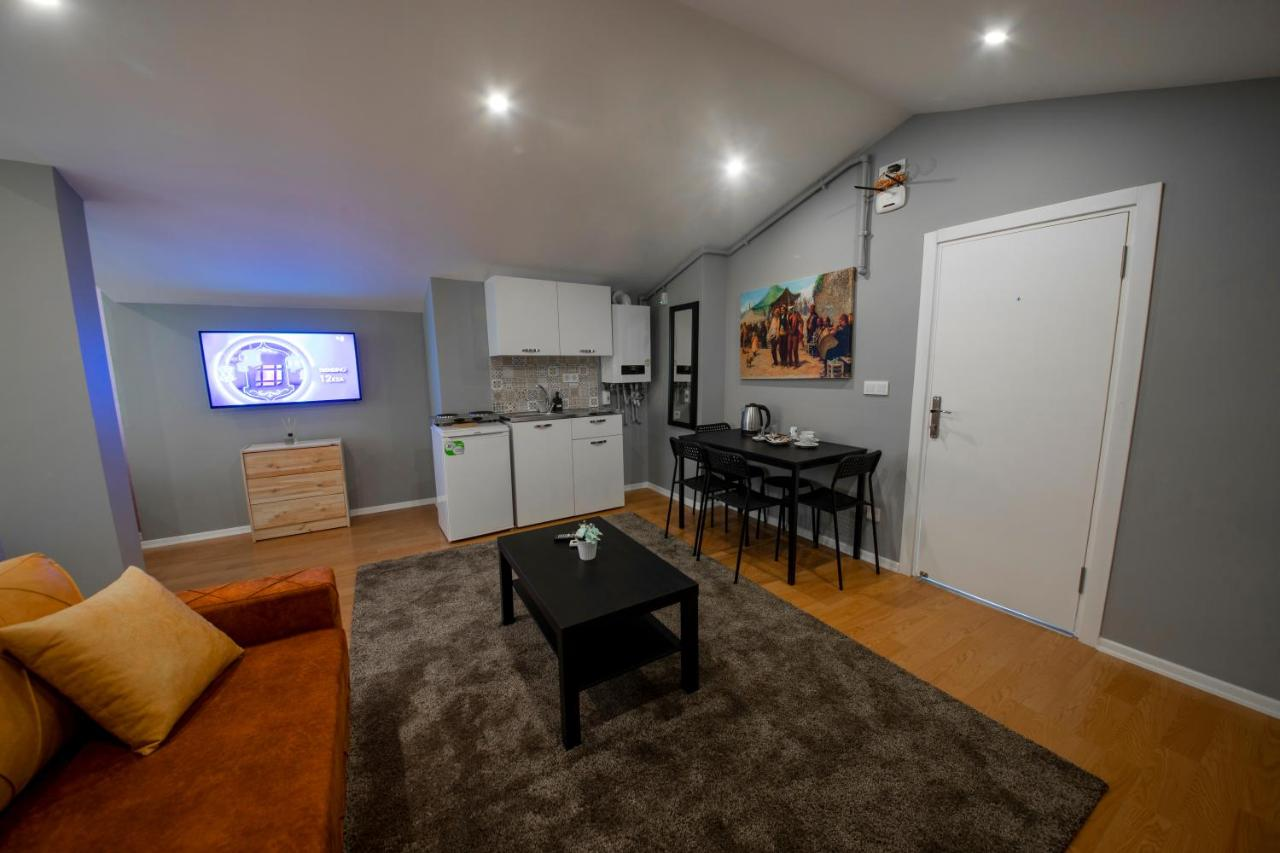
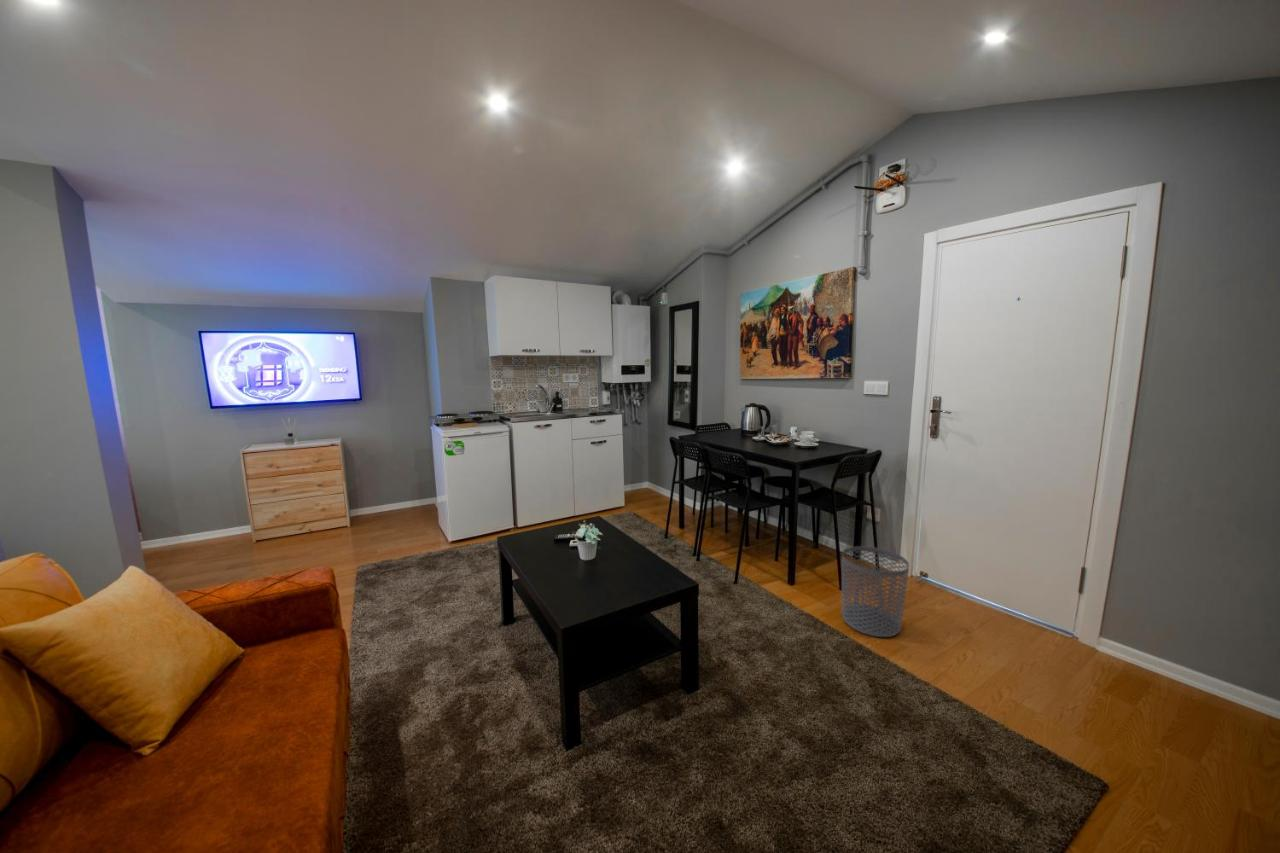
+ waste bin [841,545,910,638]
